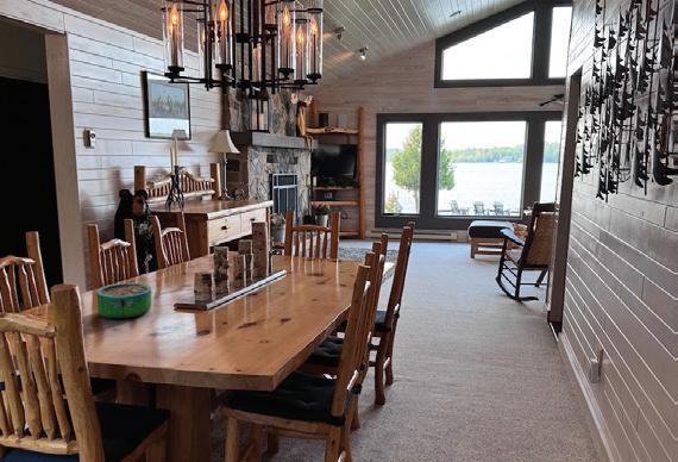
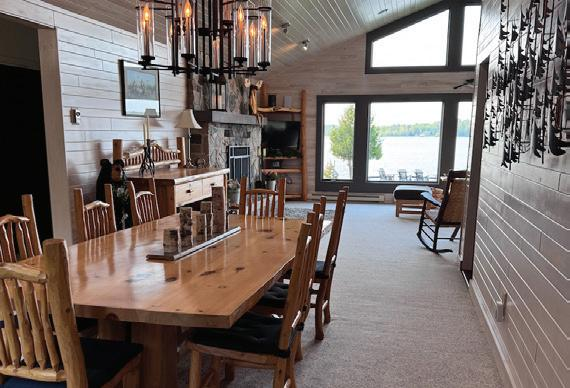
- decorative bowl [96,282,152,320]
